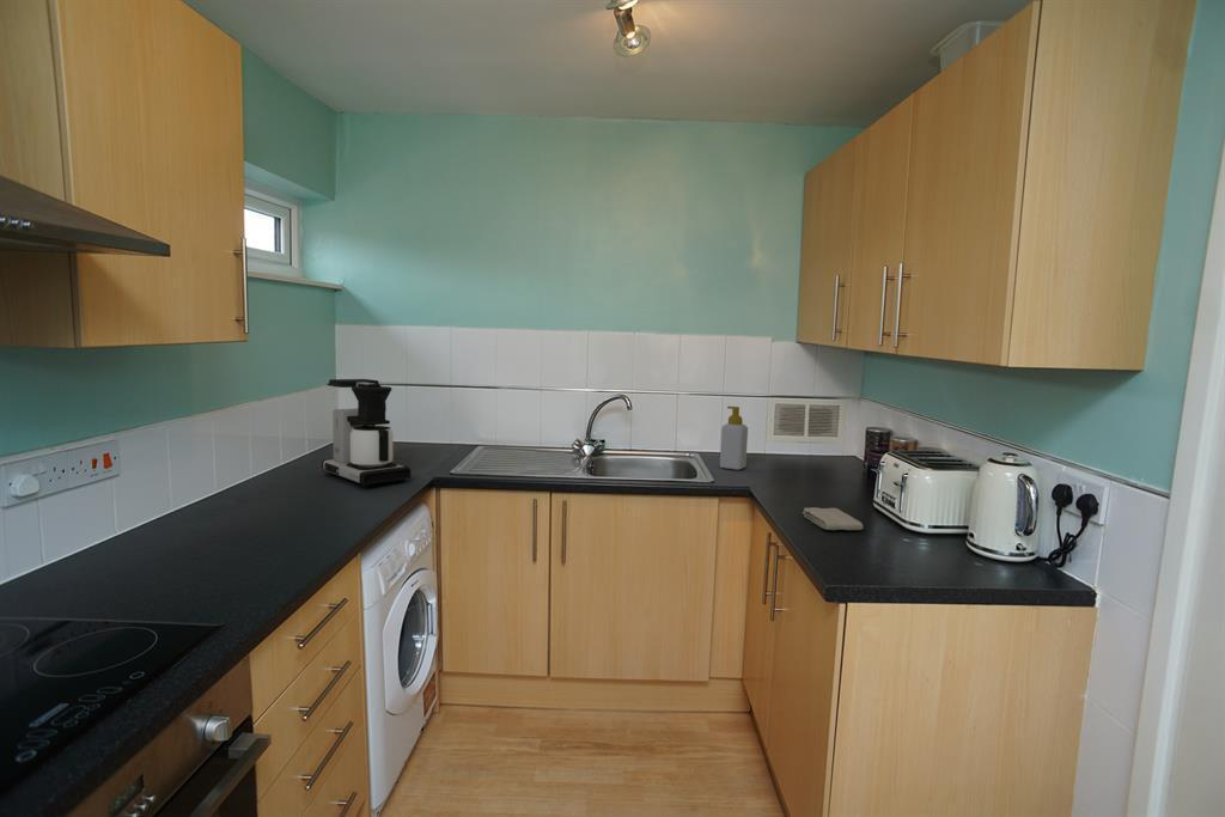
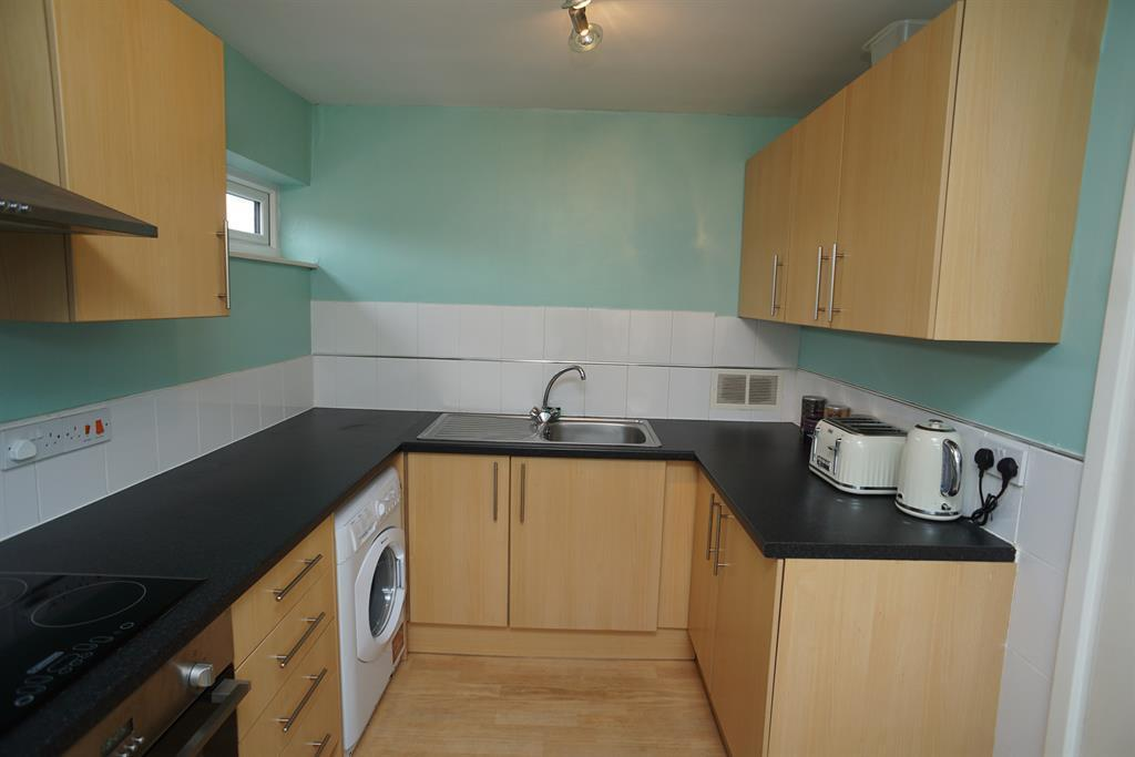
- washcloth [802,506,864,531]
- soap bottle [719,406,749,471]
- coffee maker [321,378,412,488]
